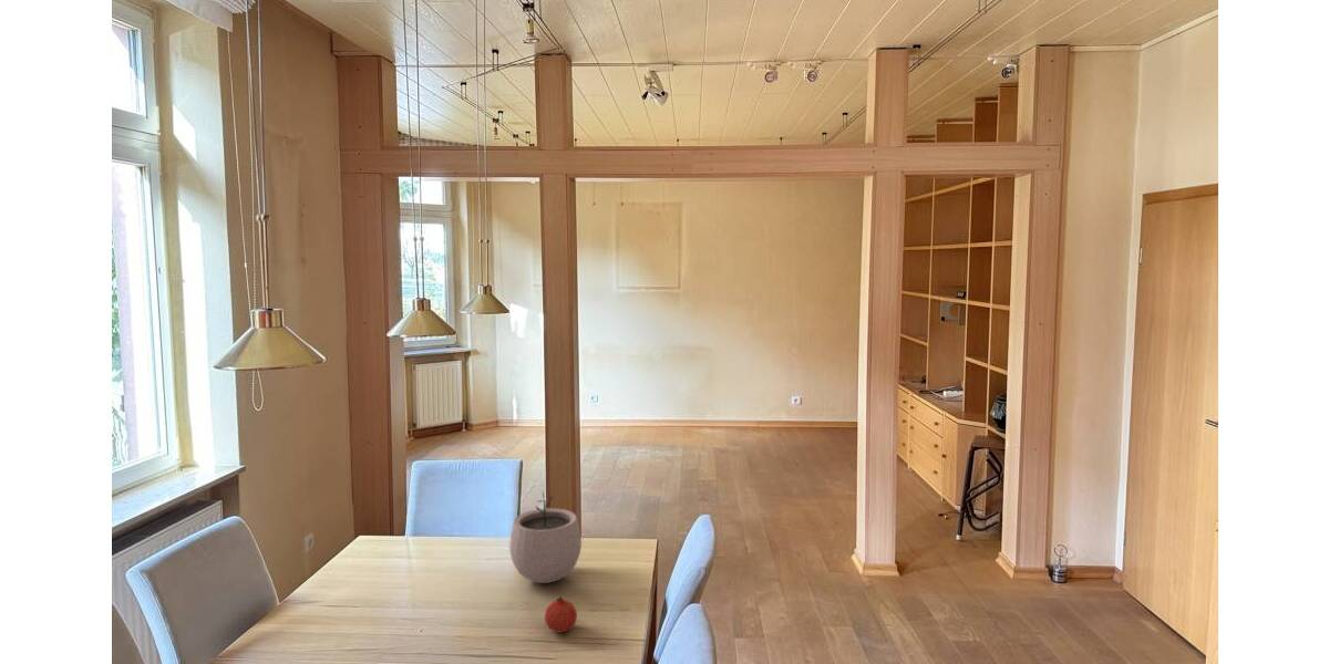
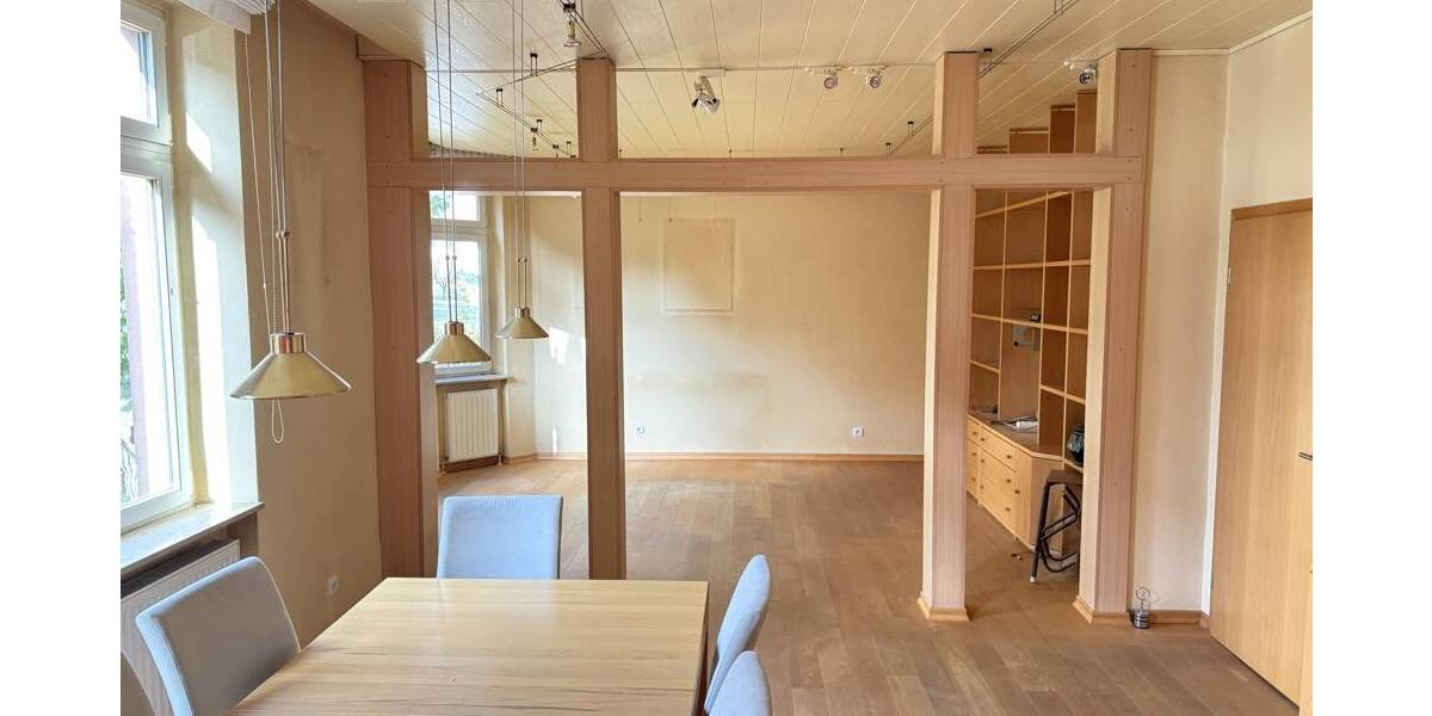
- plant pot [508,490,583,584]
- fruit [544,594,578,633]
